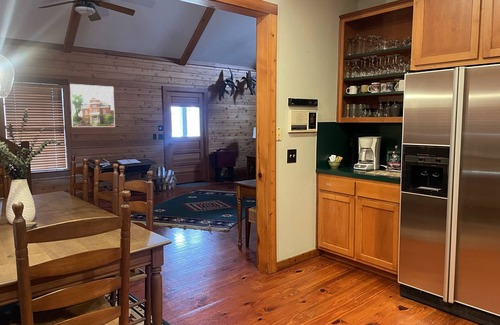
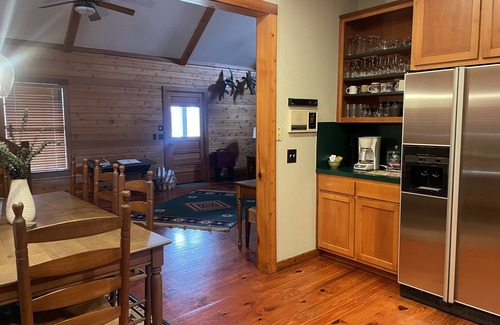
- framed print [69,83,116,128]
